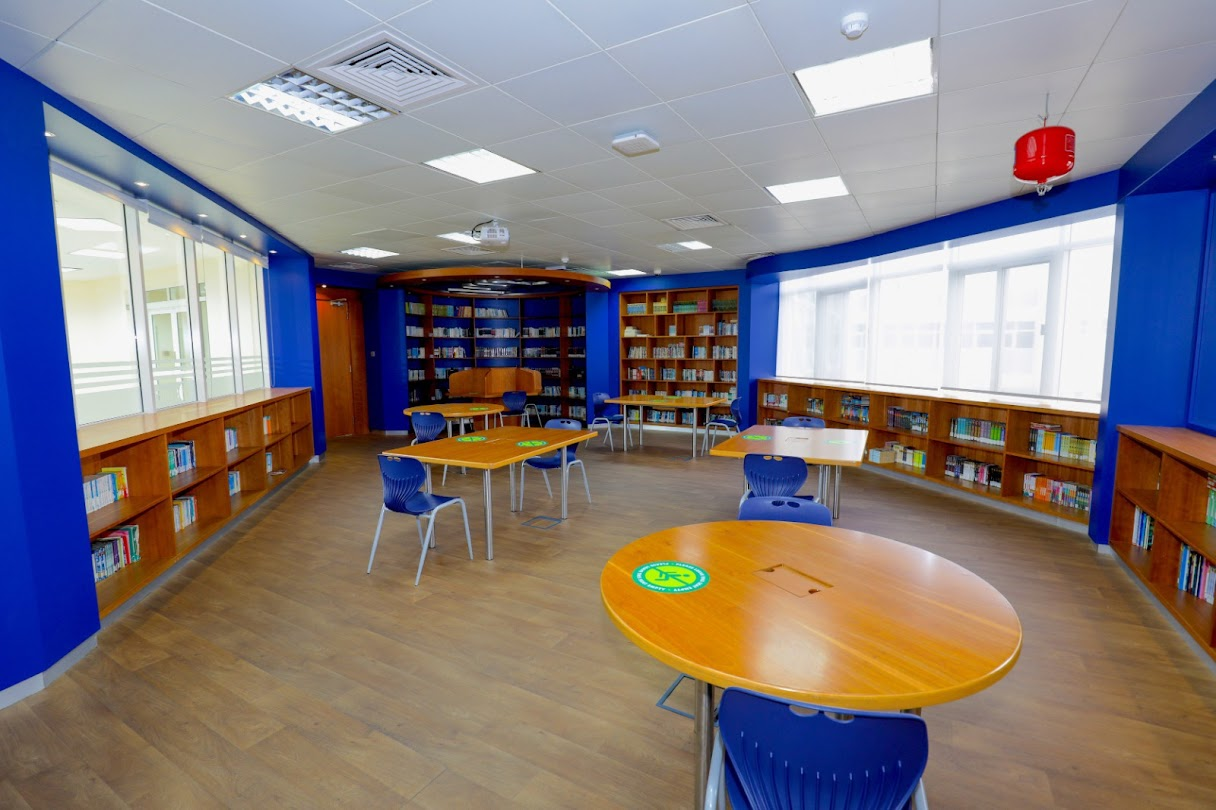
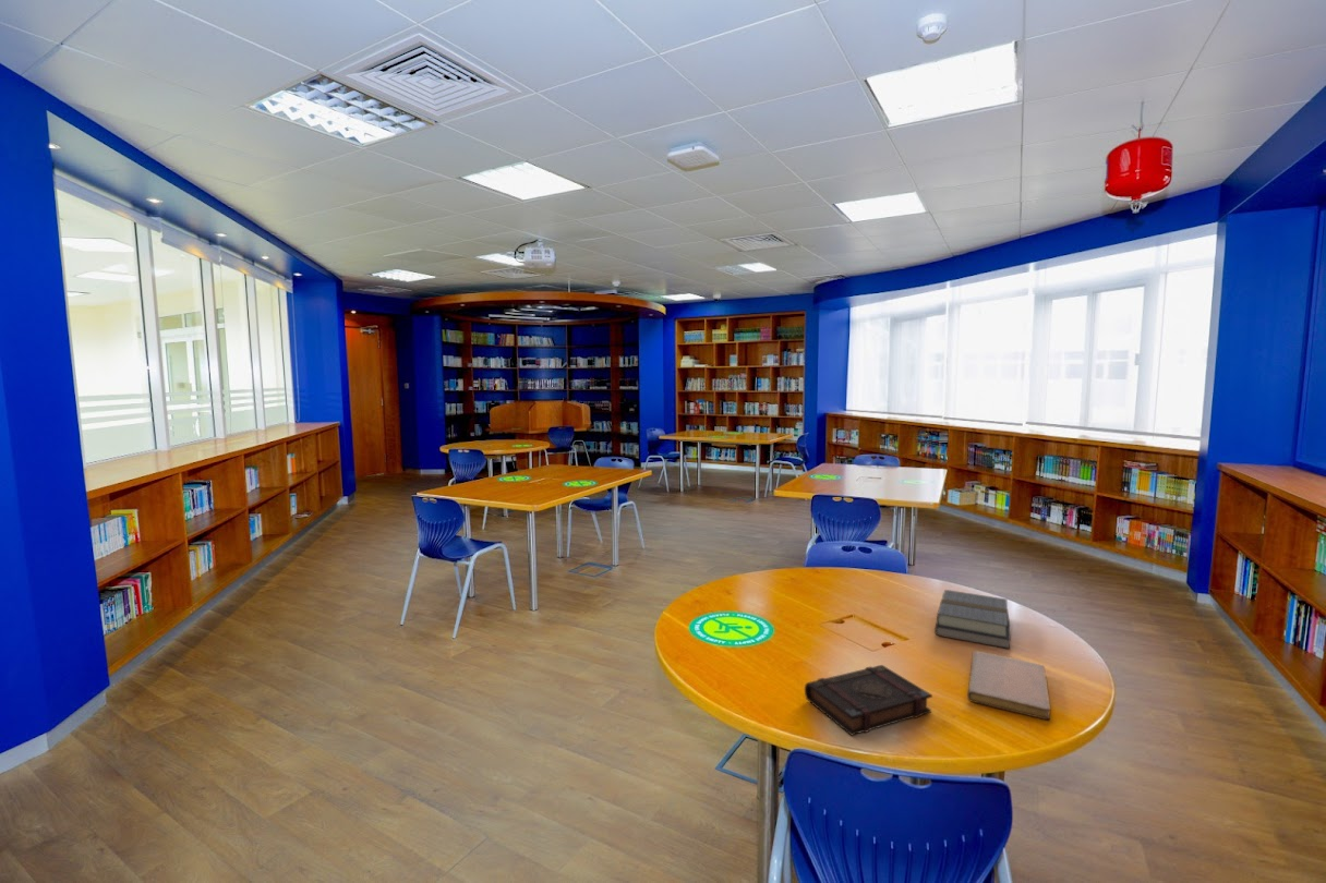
+ book [933,589,1012,650]
+ book [804,664,933,736]
+ notebook [966,650,1051,721]
